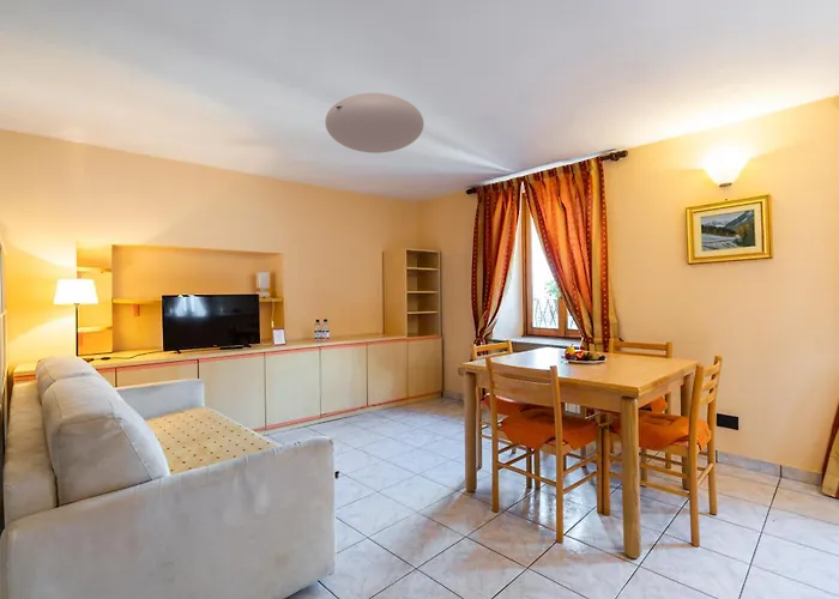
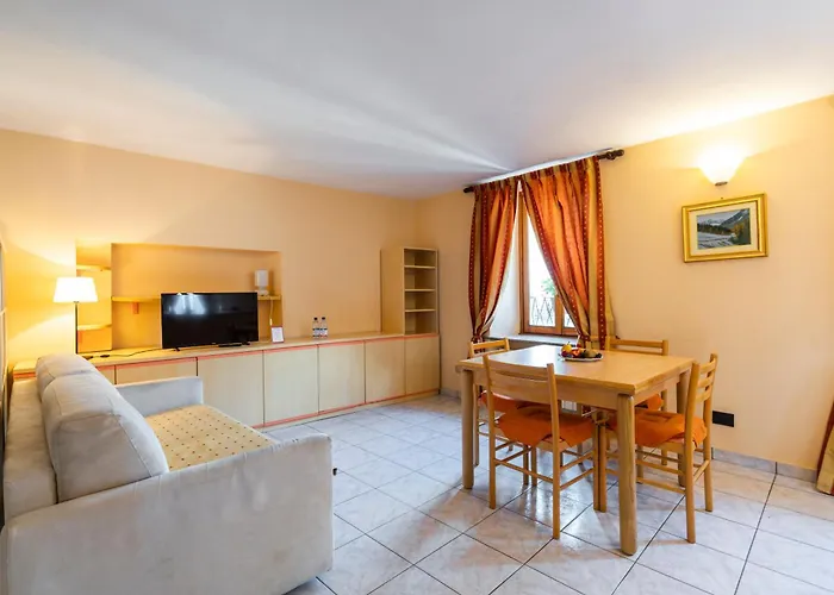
- ceiling light [324,92,425,155]
